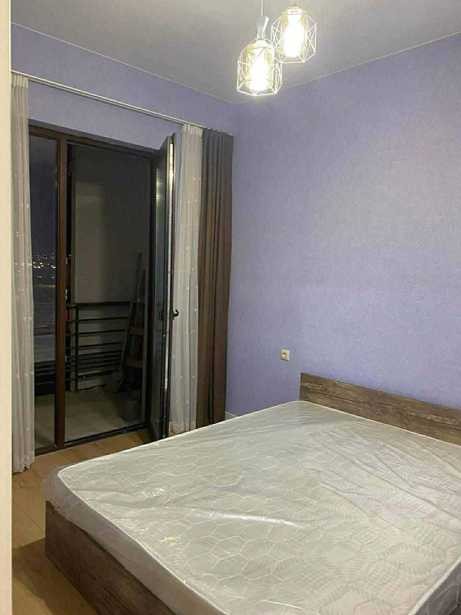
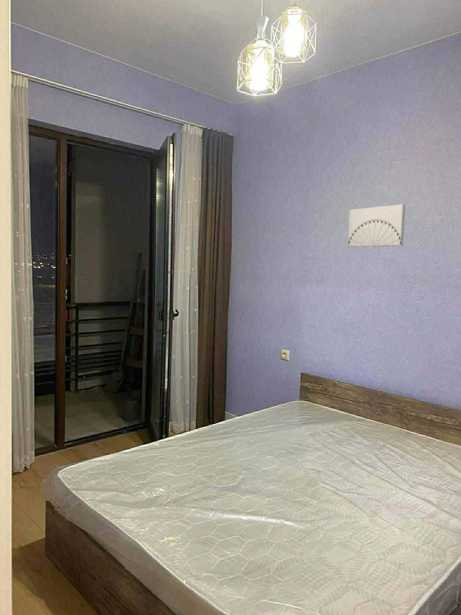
+ wall art [347,203,407,248]
